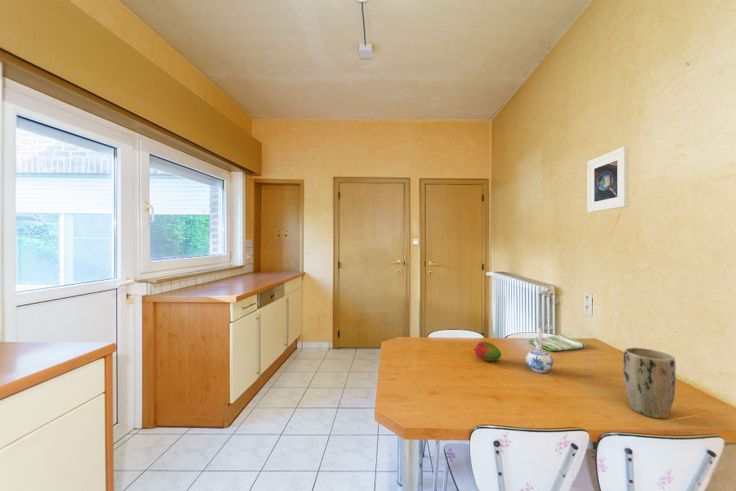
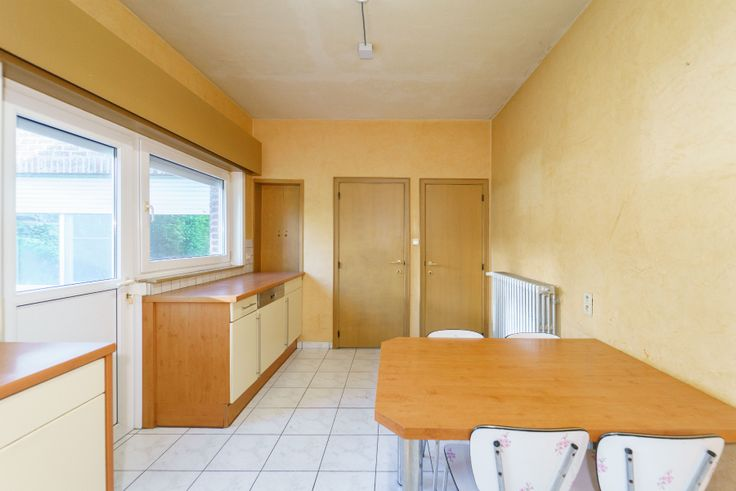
- dish towel [528,333,587,352]
- plant pot [623,347,677,419]
- fruit [473,341,502,362]
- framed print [586,145,630,213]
- ceramic pitcher [525,327,554,374]
